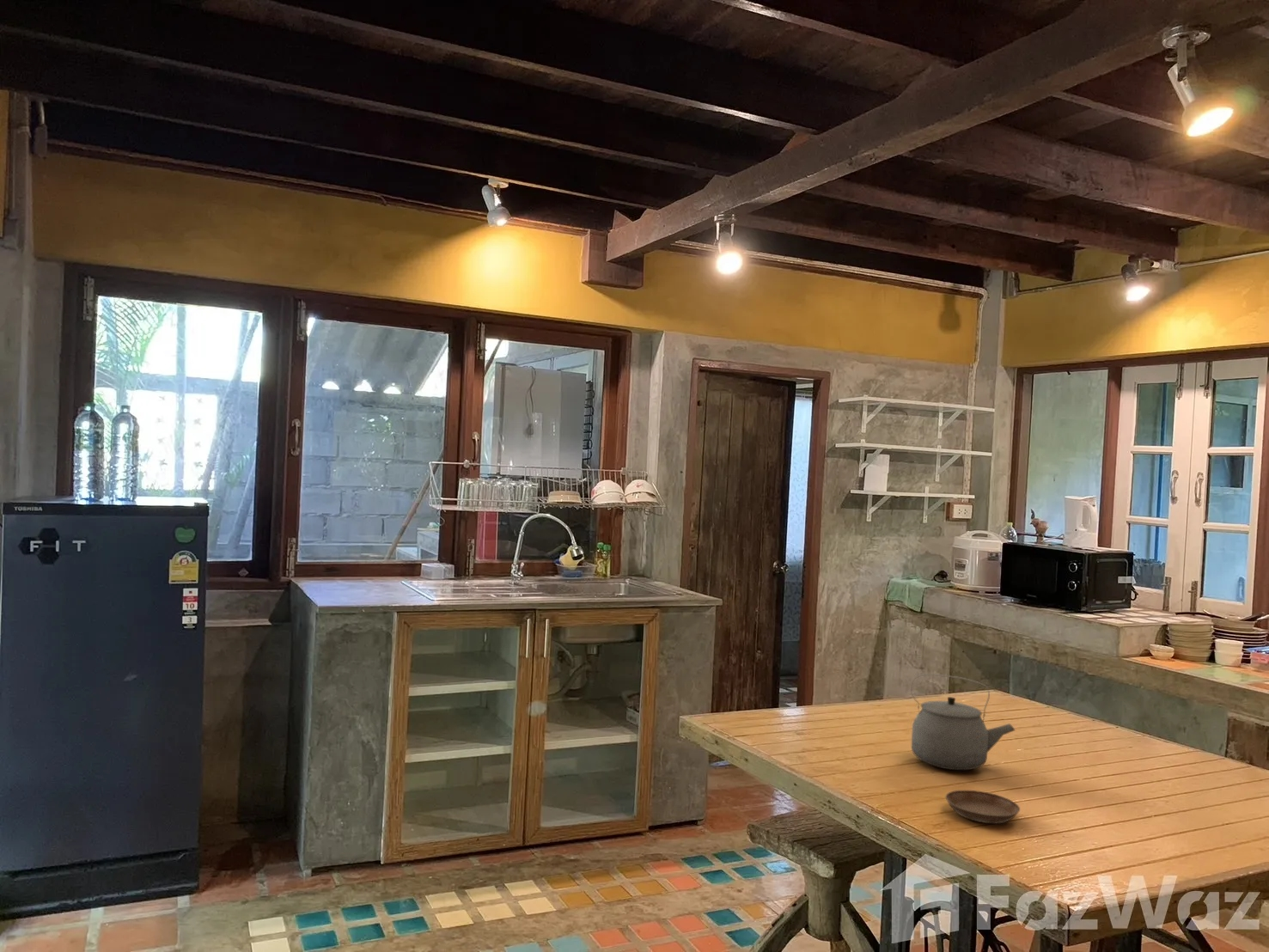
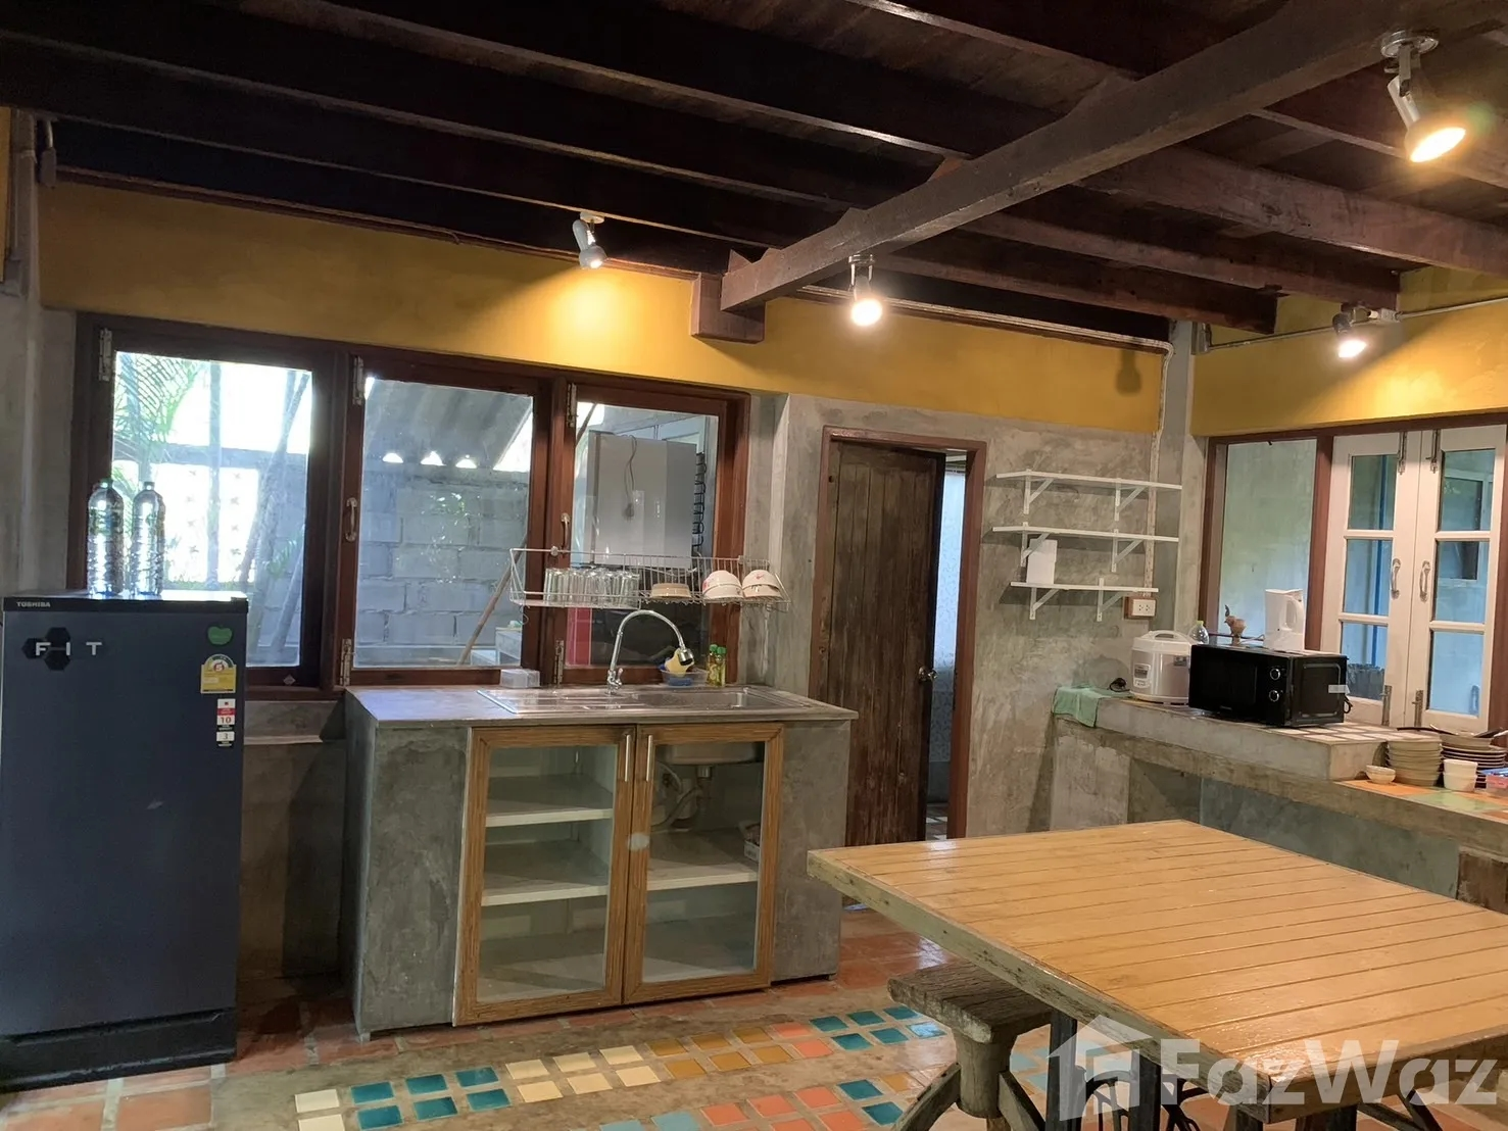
- tea kettle [910,673,1016,771]
- saucer [944,790,1021,825]
